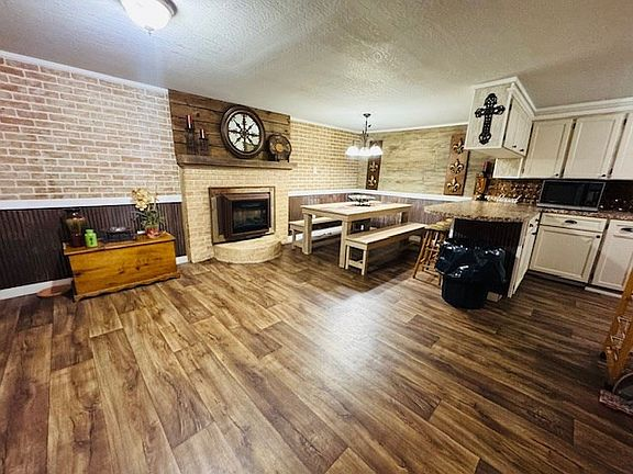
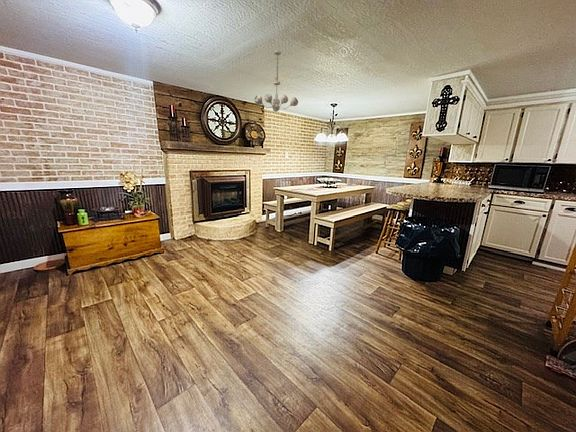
+ chandelier [253,49,299,113]
